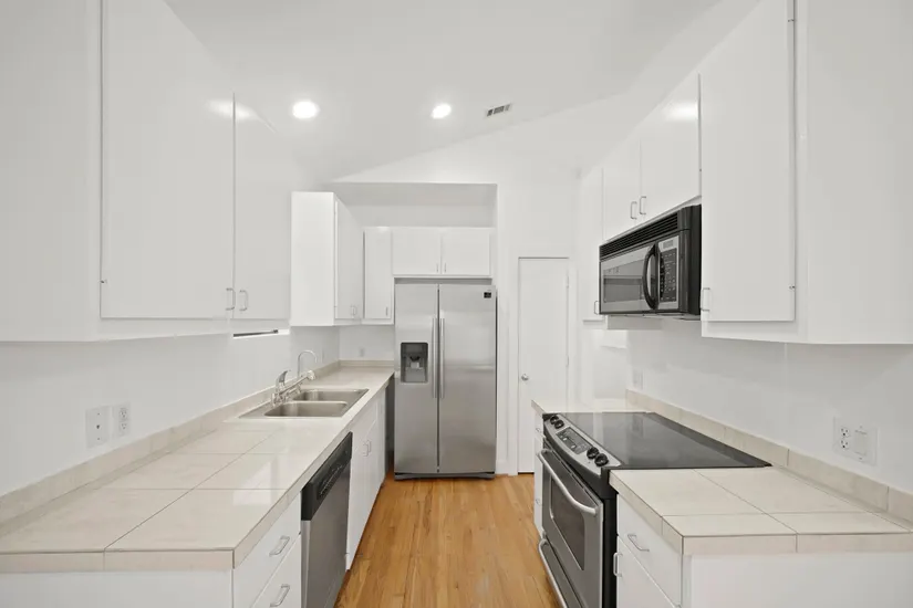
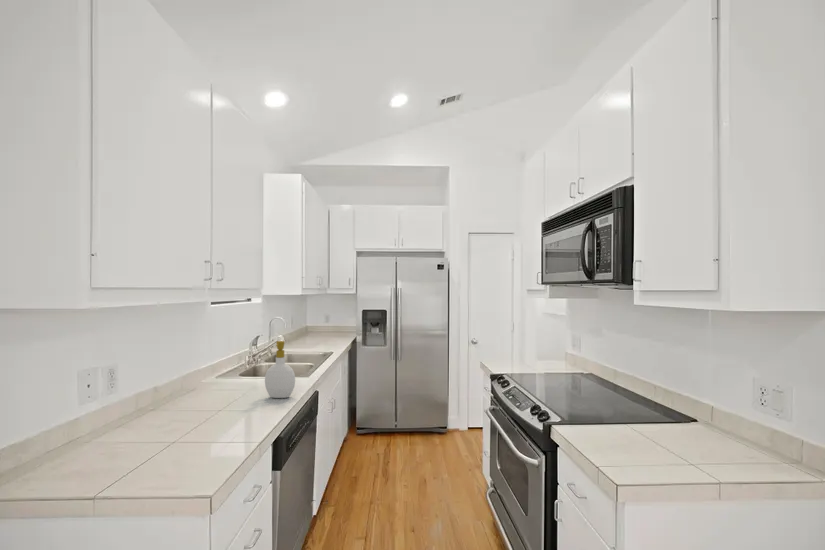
+ soap bottle [264,340,296,399]
